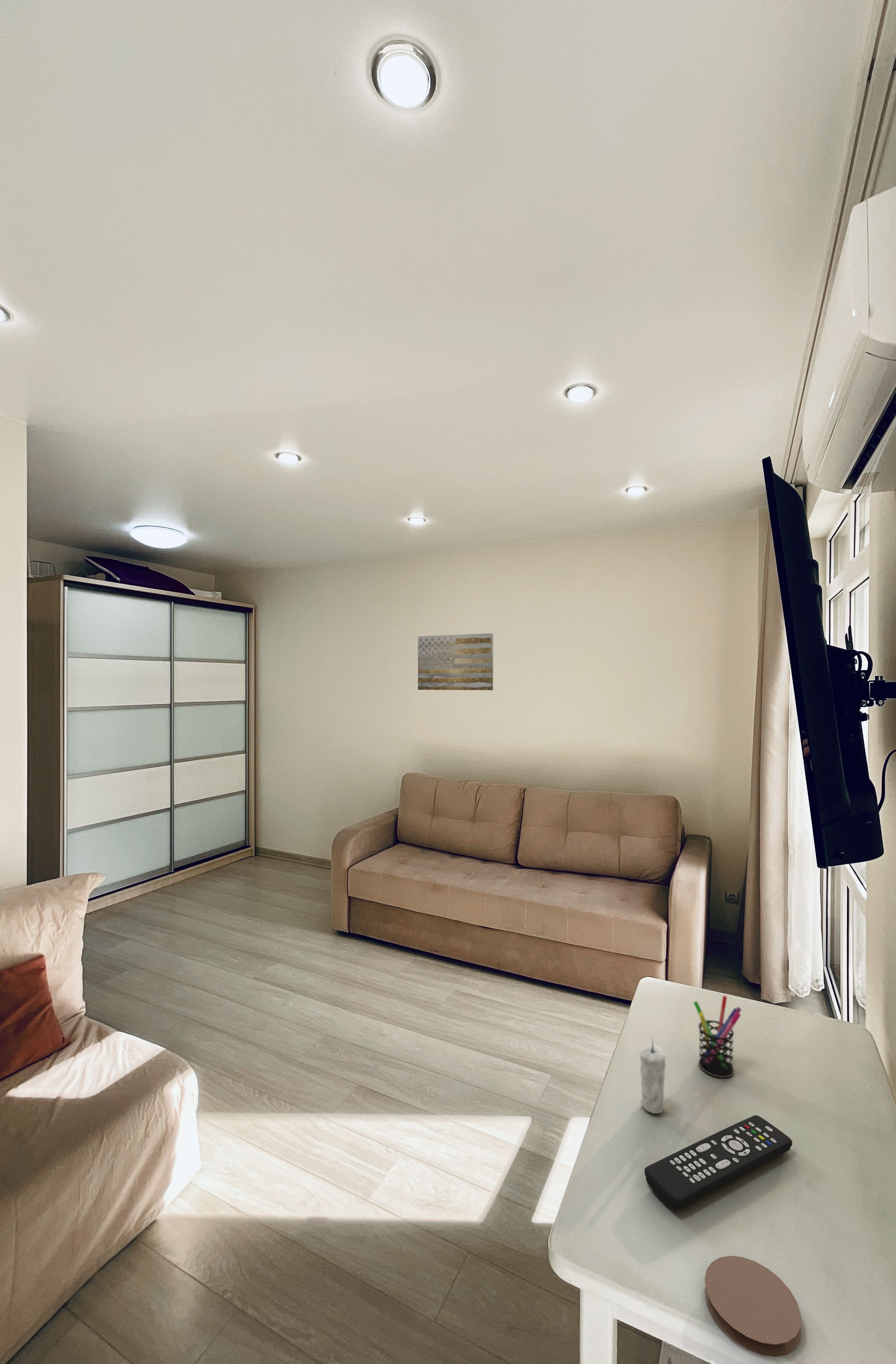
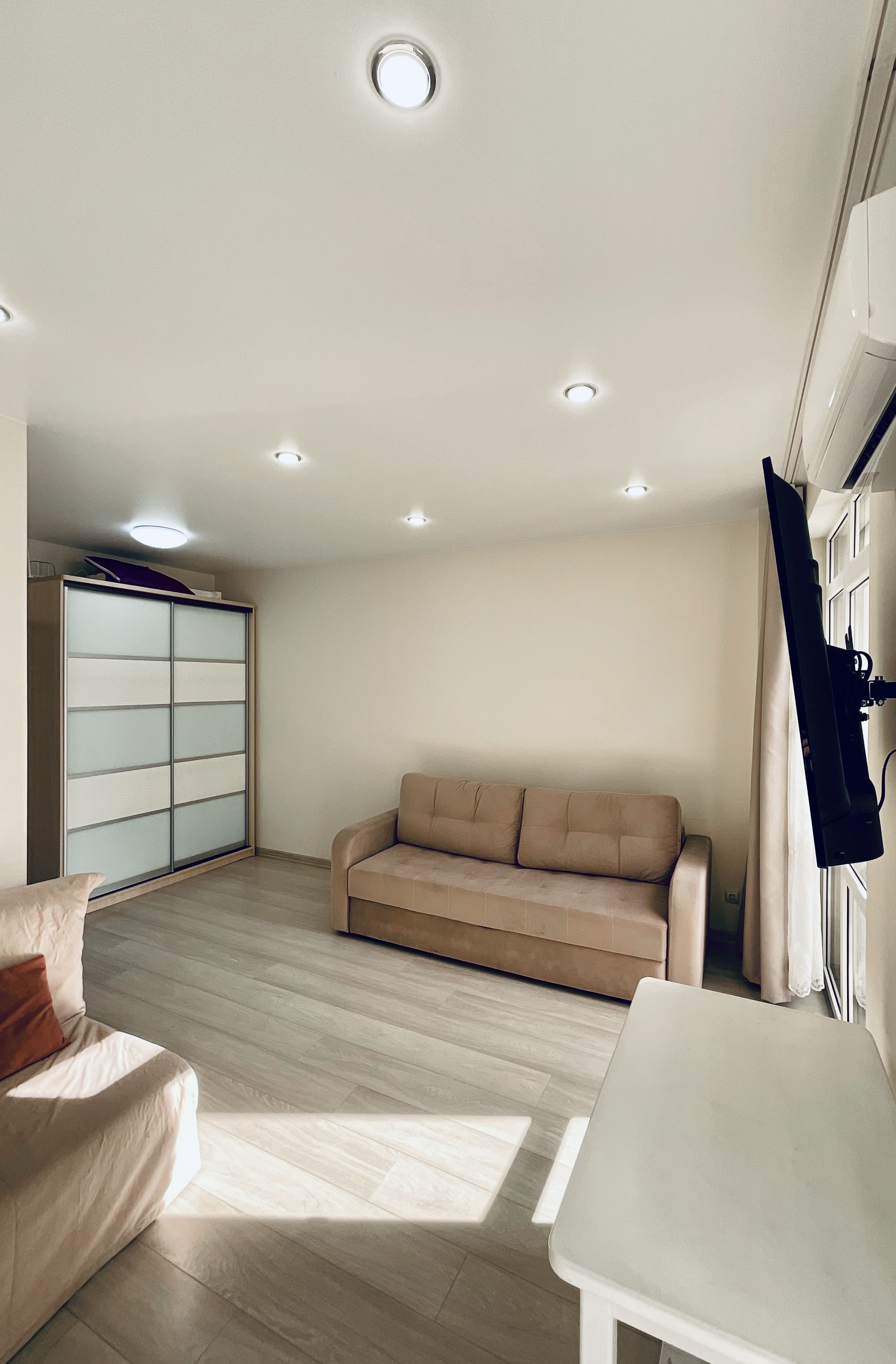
- coaster [704,1255,801,1358]
- candle [639,1035,666,1114]
- pen holder [693,995,742,1078]
- wall art [418,633,493,690]
- remote control [644,1115,793,1210]
